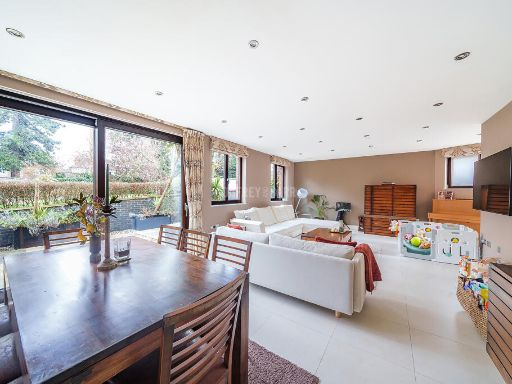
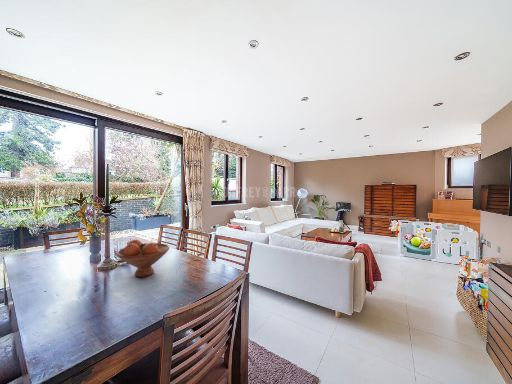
+ fruit bowl [115,239,170,278]
